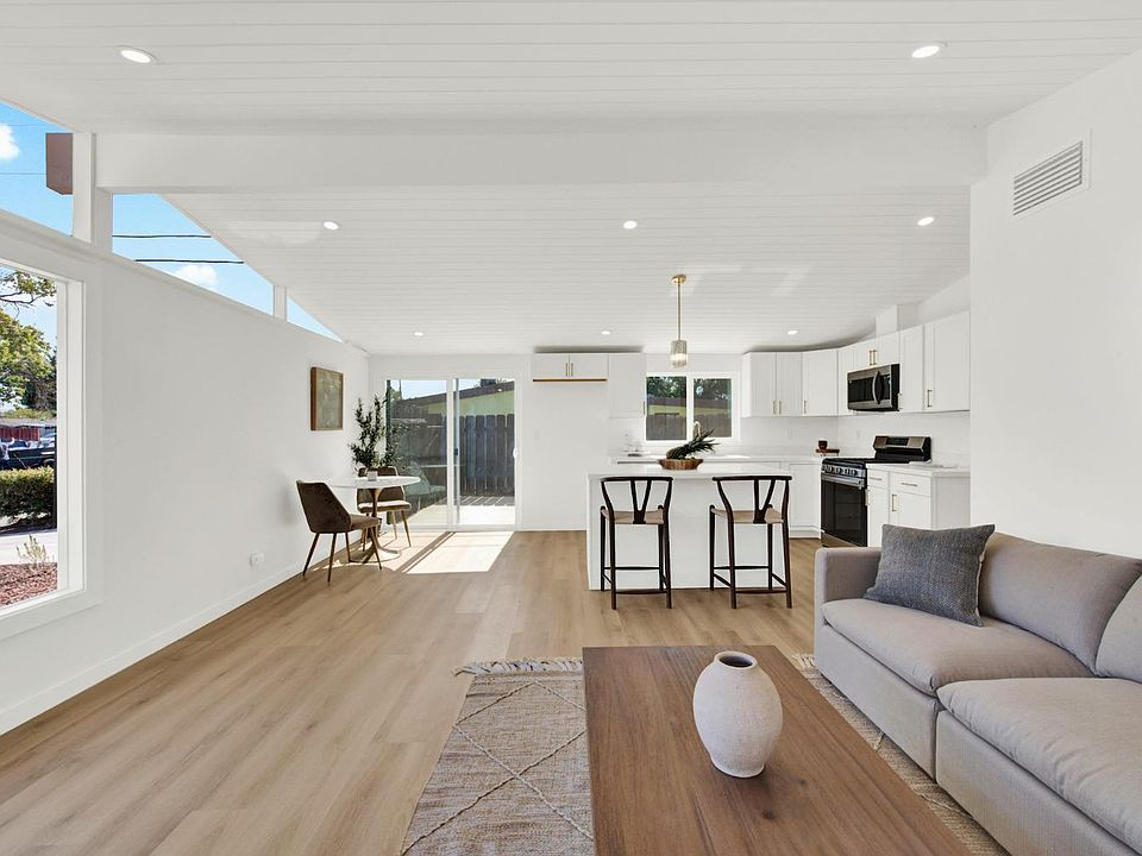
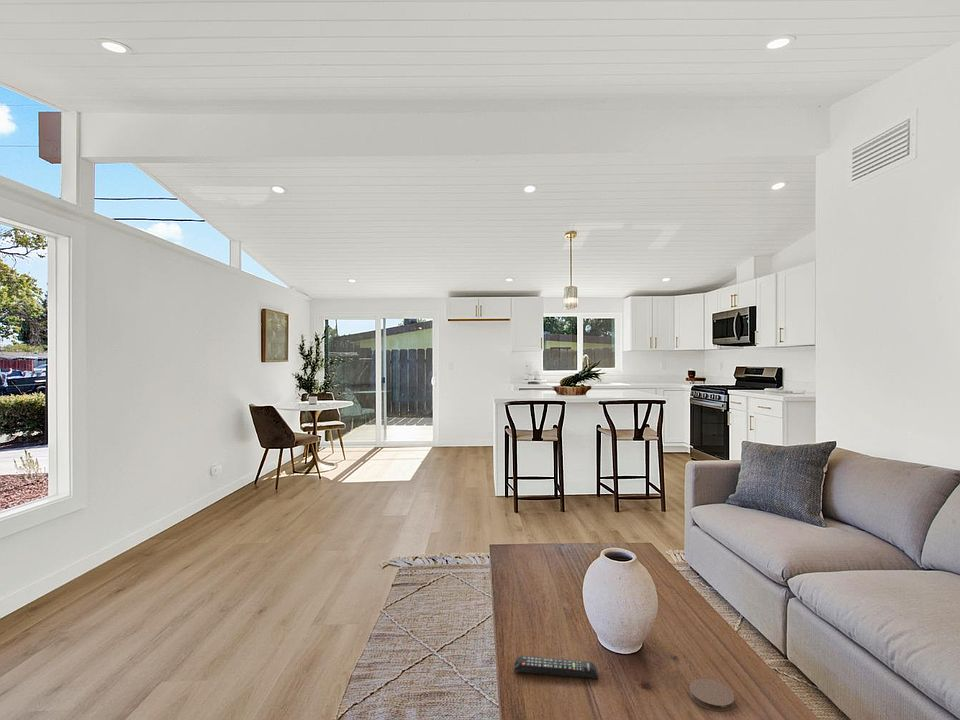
+ coaster [688,678,735,712]
+ remote control [513,655,599,680]
